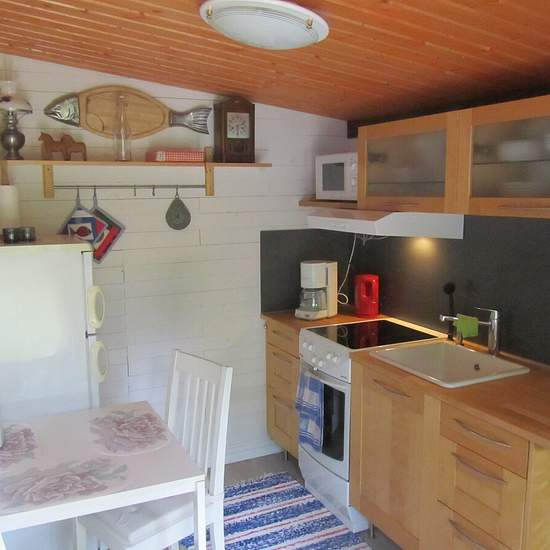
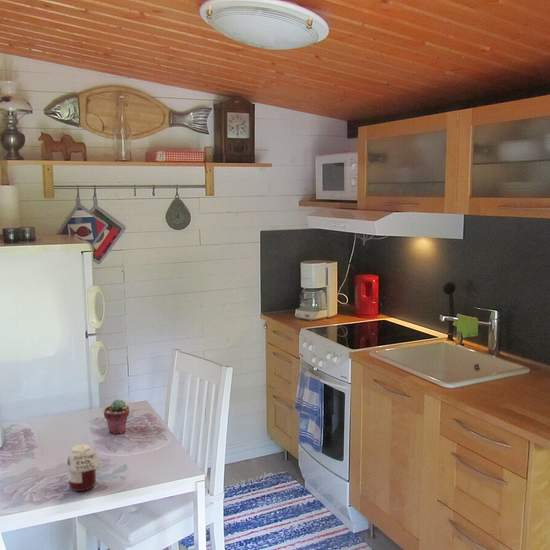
+ jar [67,443,101,492]
+ potted succulent [103,398,130,435]
